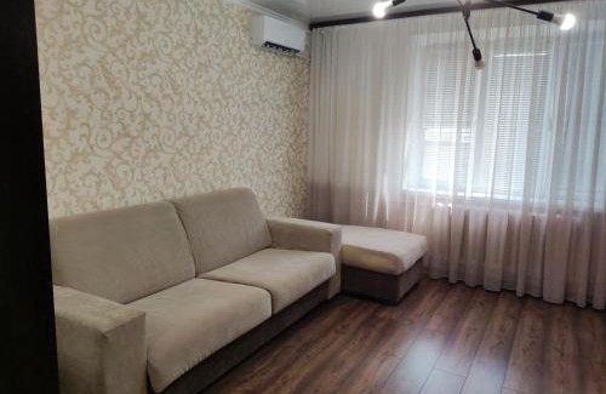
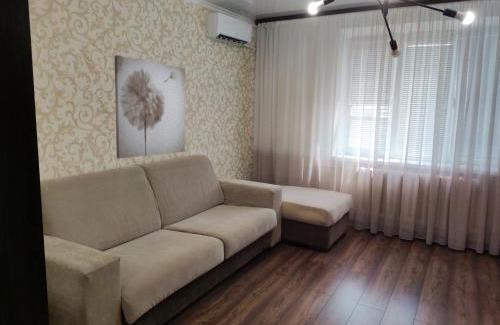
+ wall art [114,54,186,159]
